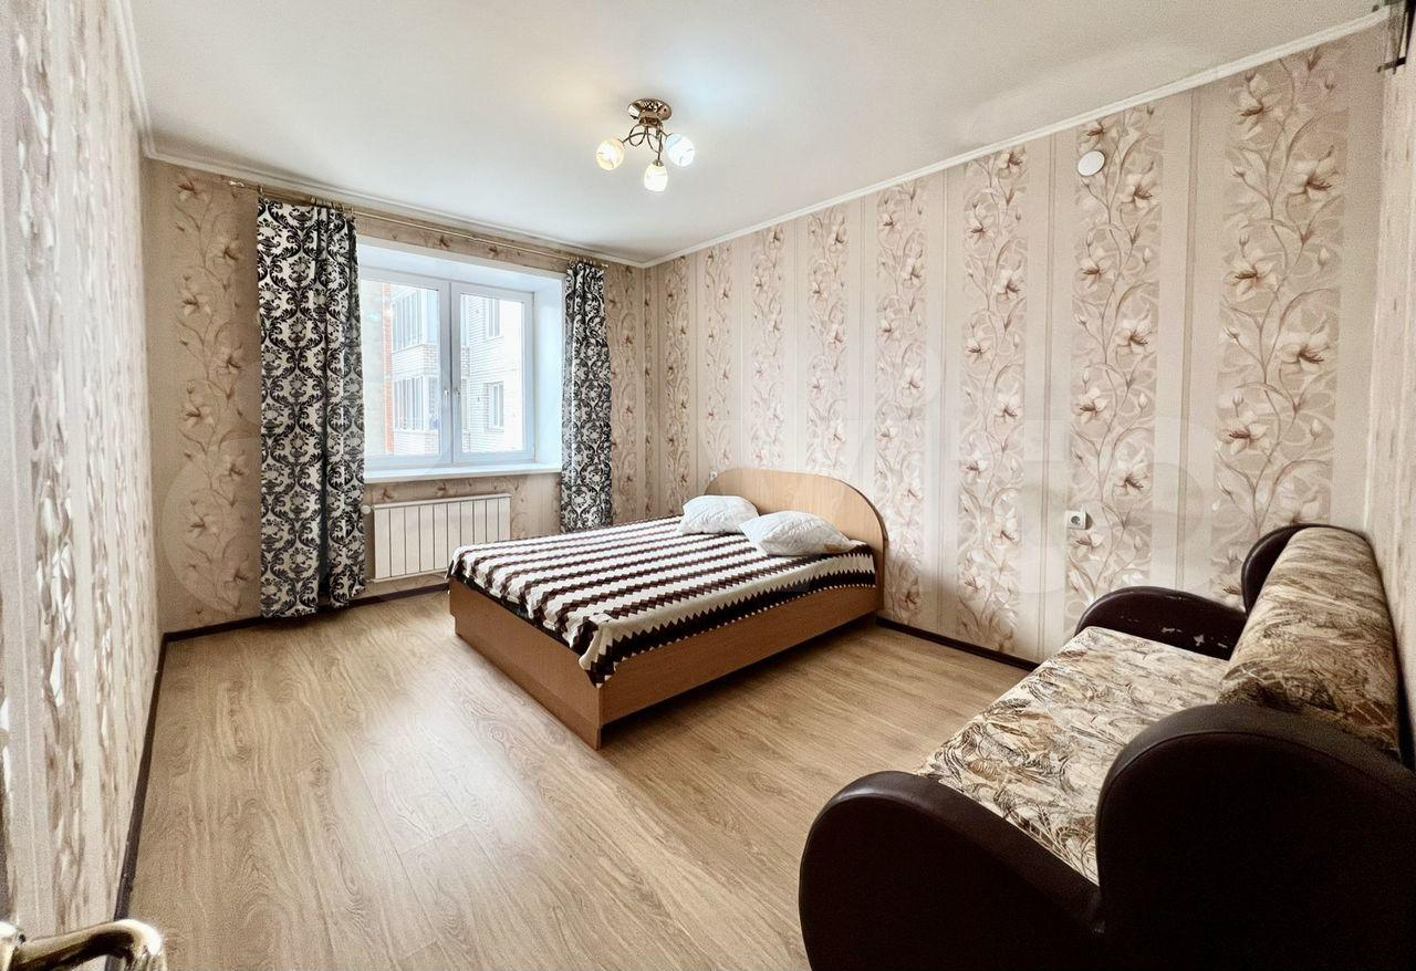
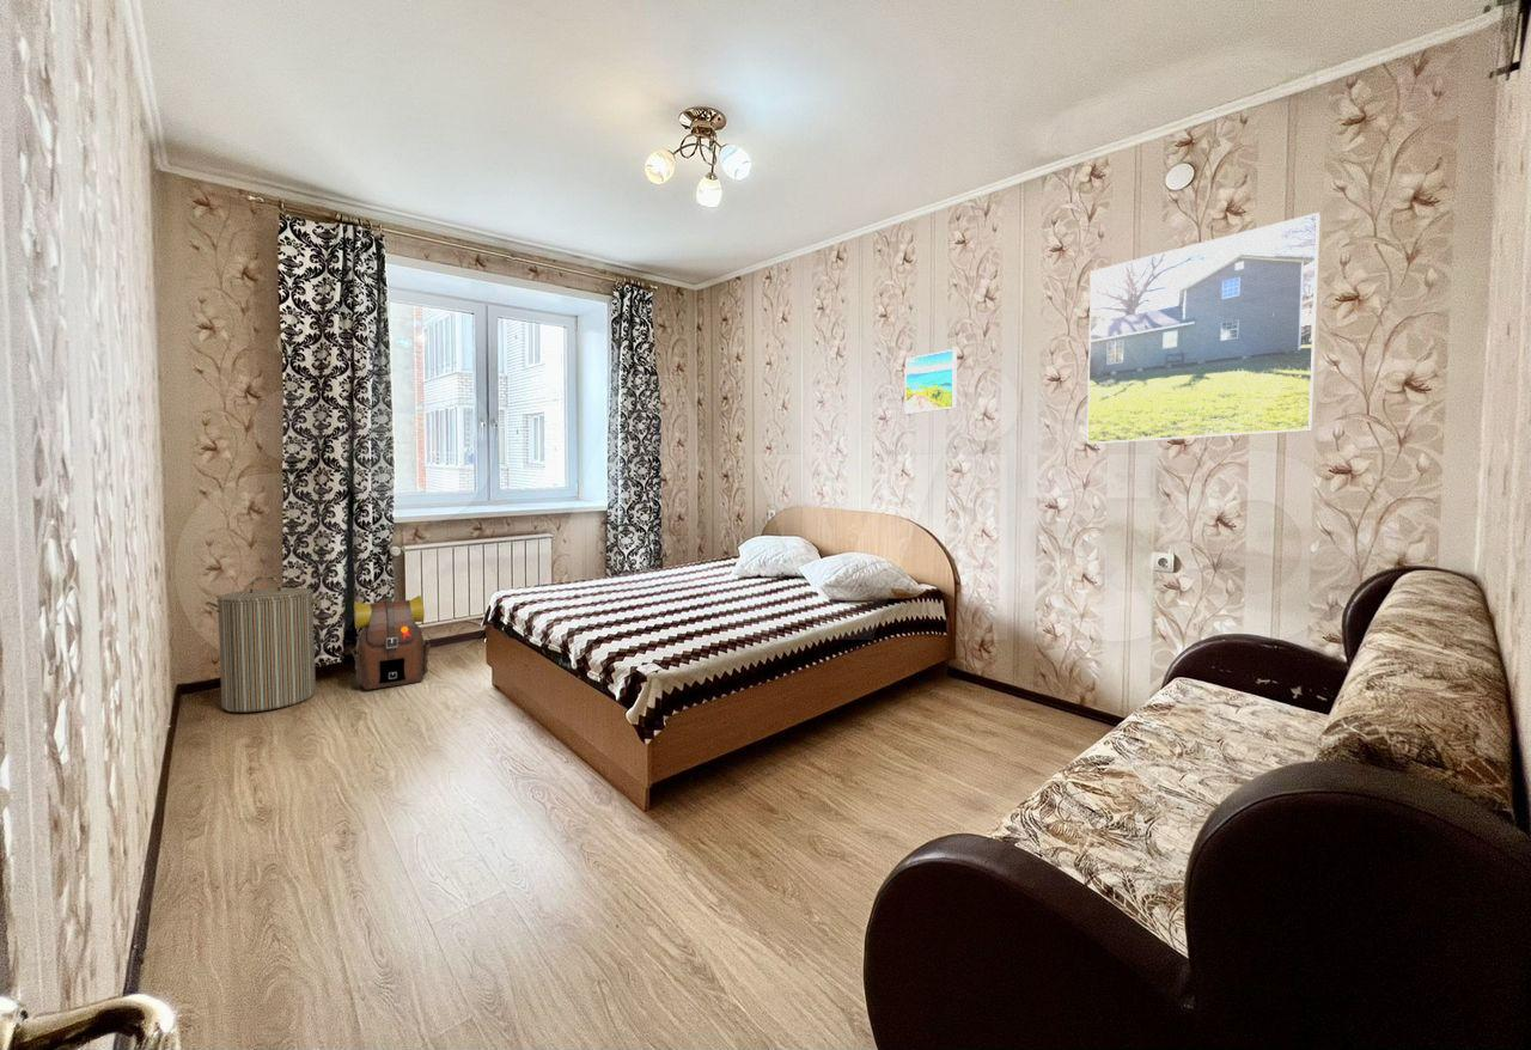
+ laundry hamper [205,574,325,713]
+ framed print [903,348,958,415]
+ backpack [350,594,432,691]
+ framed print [1085,212,1322,445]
